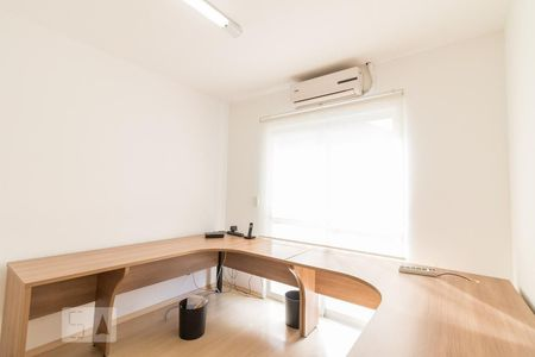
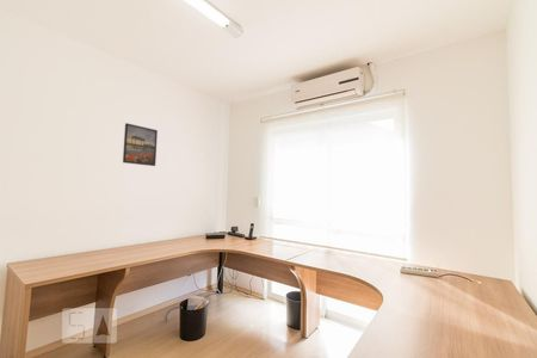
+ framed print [122,122,159,167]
